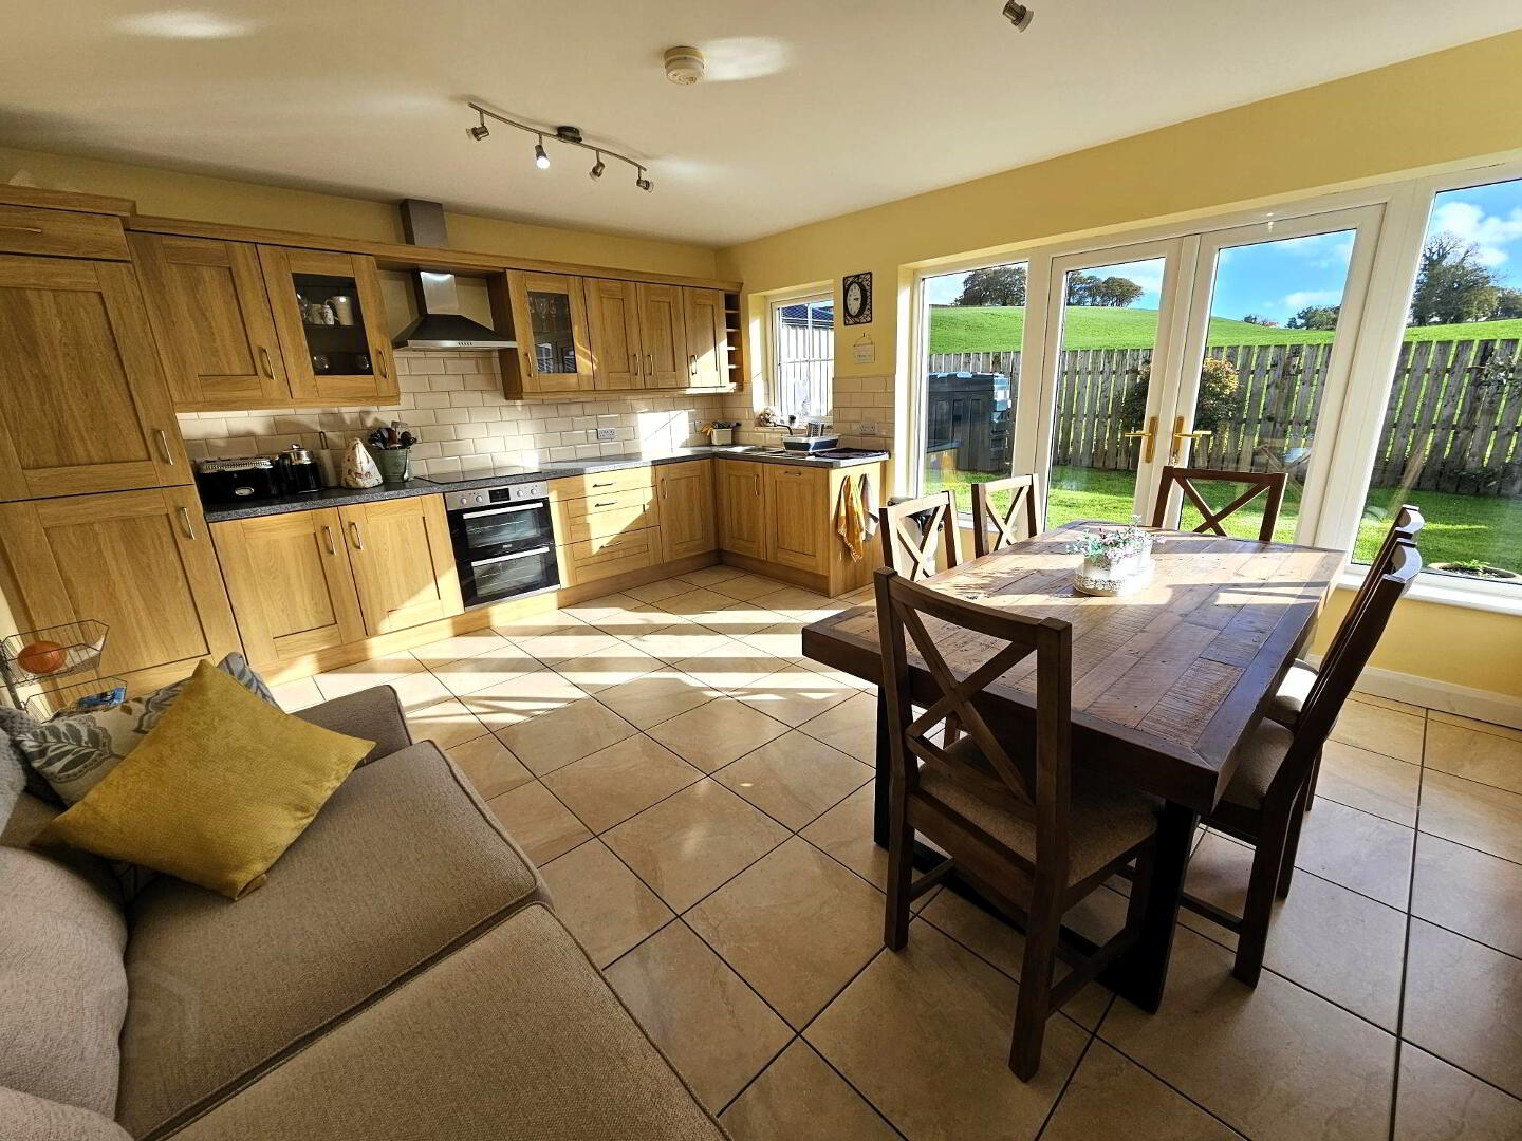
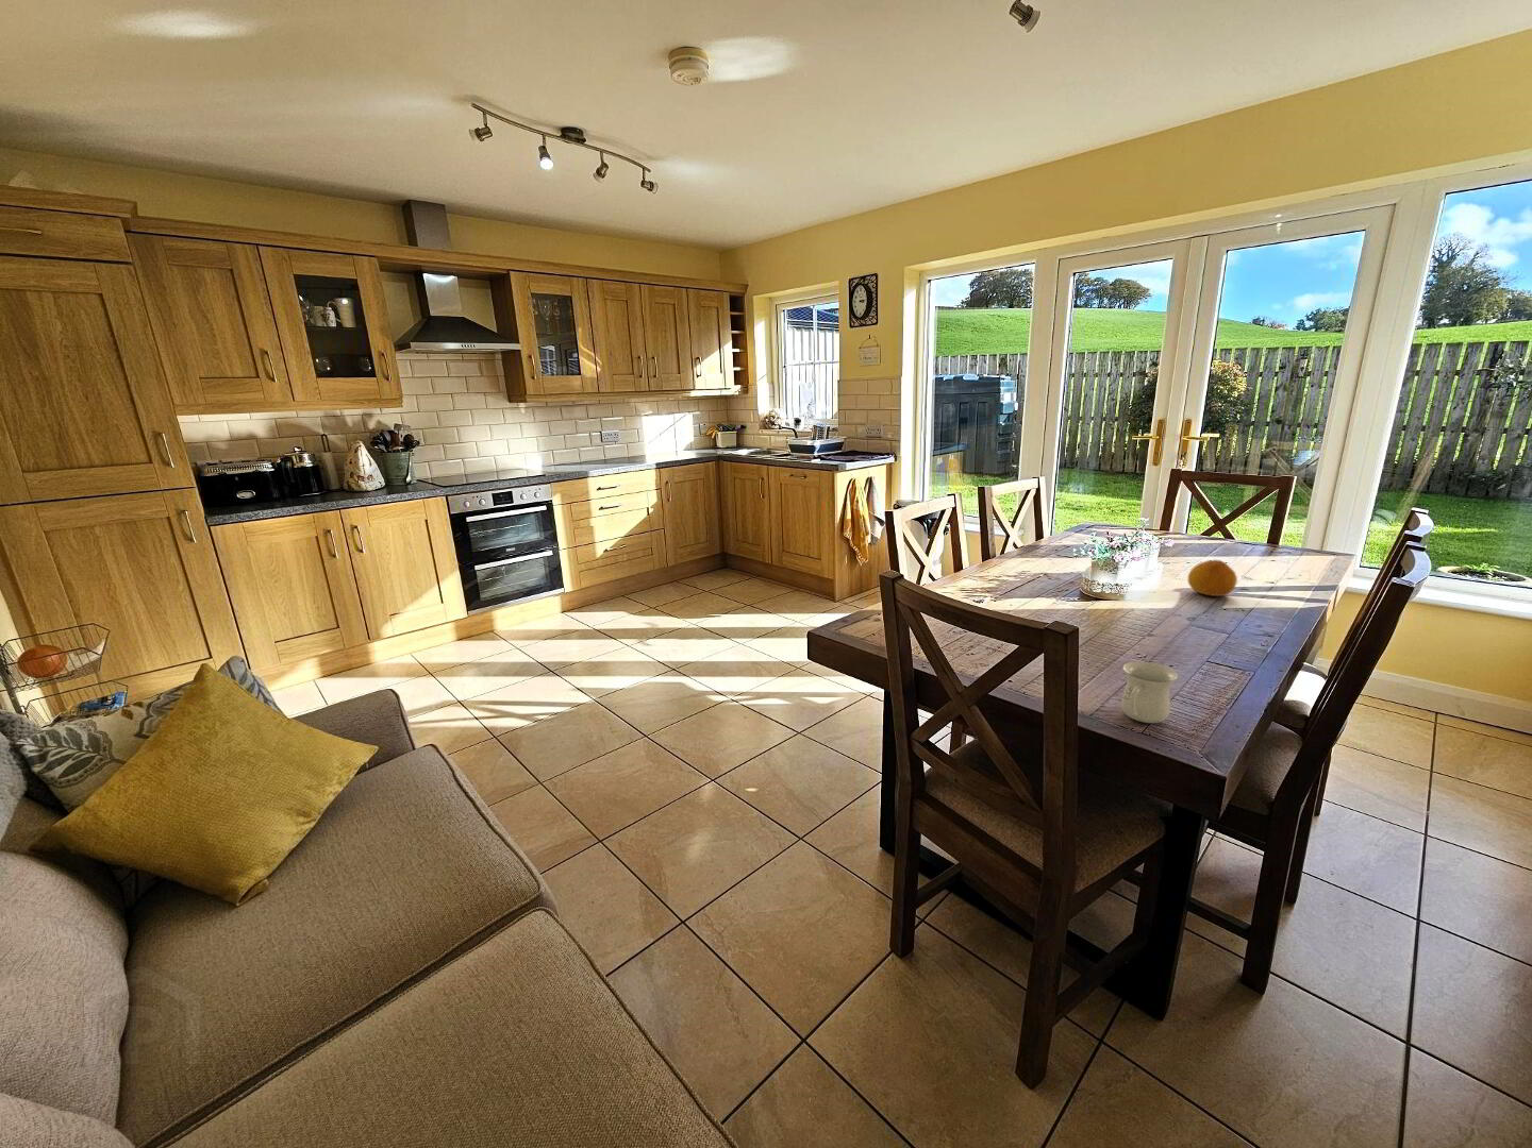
+ fruit [1187,560,1239,597]
+ mug [1121,660,1179,724]
